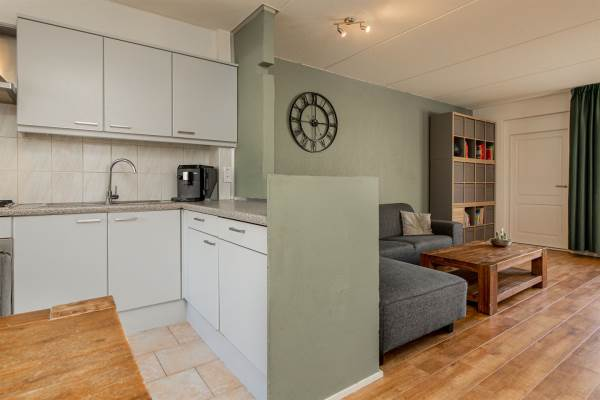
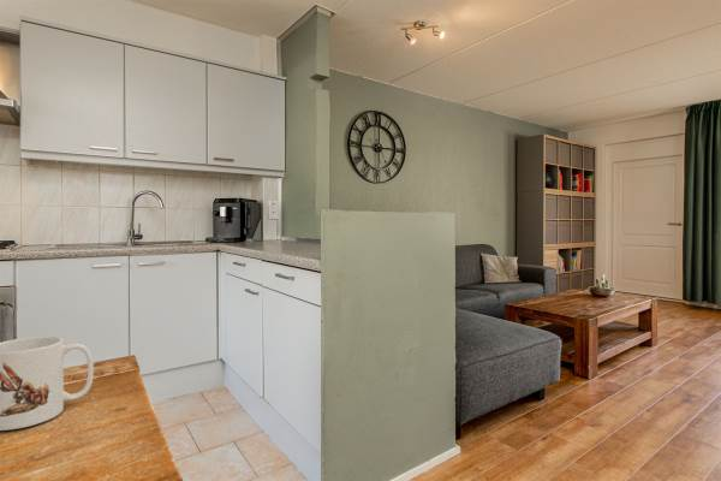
+ mug [0,335,95,432]
